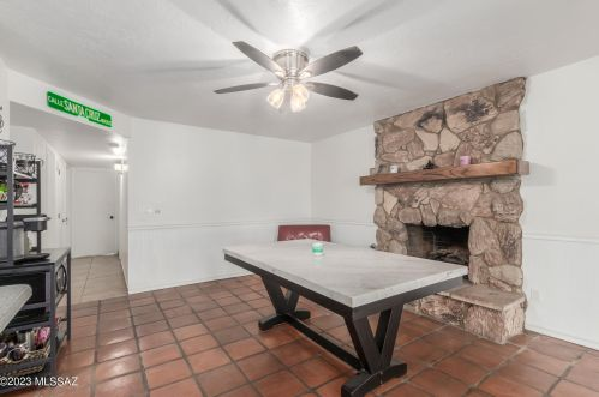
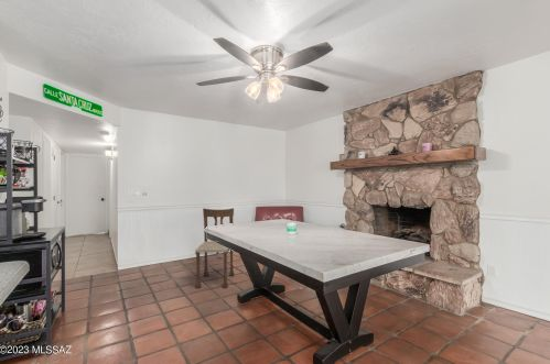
+ dining chair [194,207,235,289]
